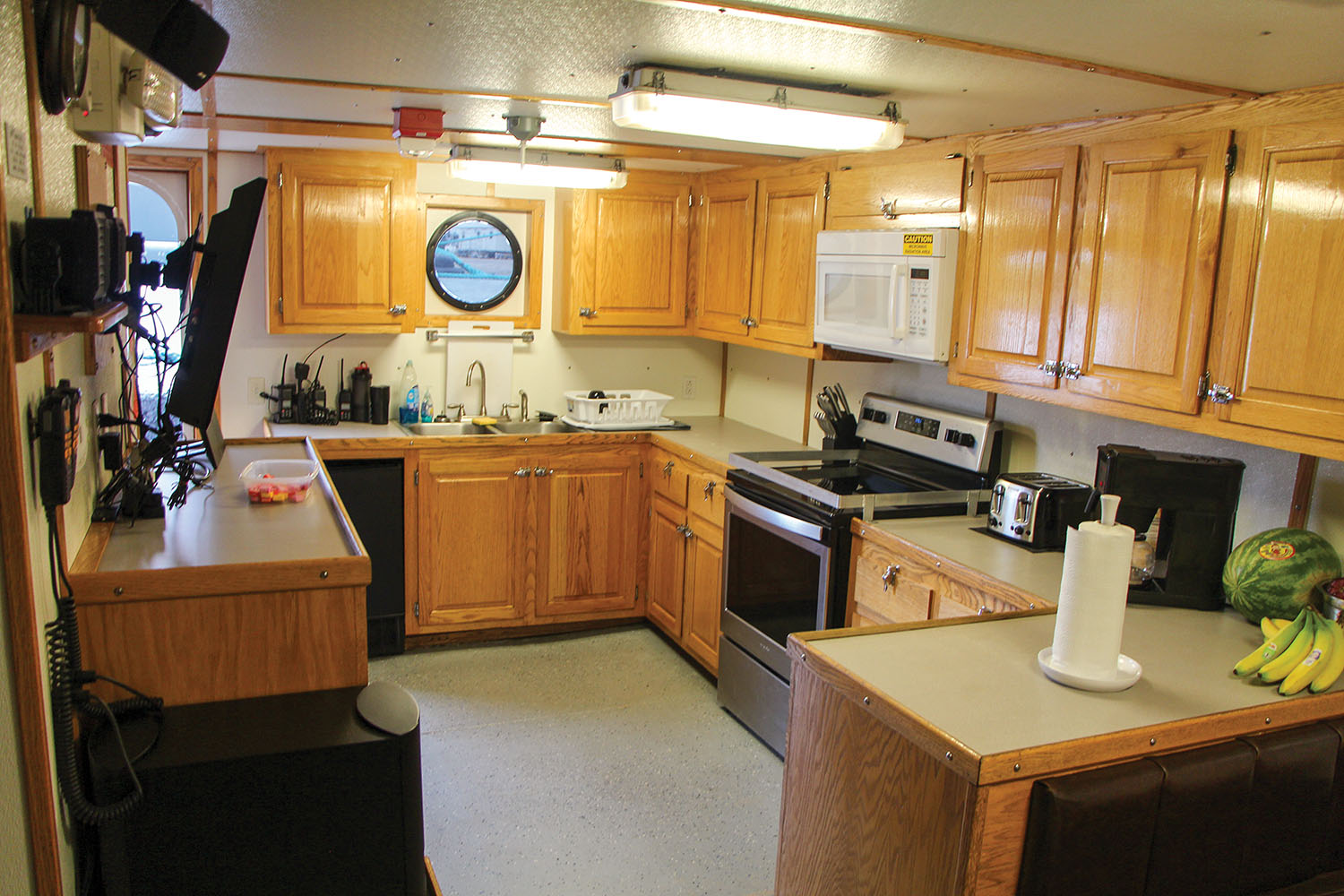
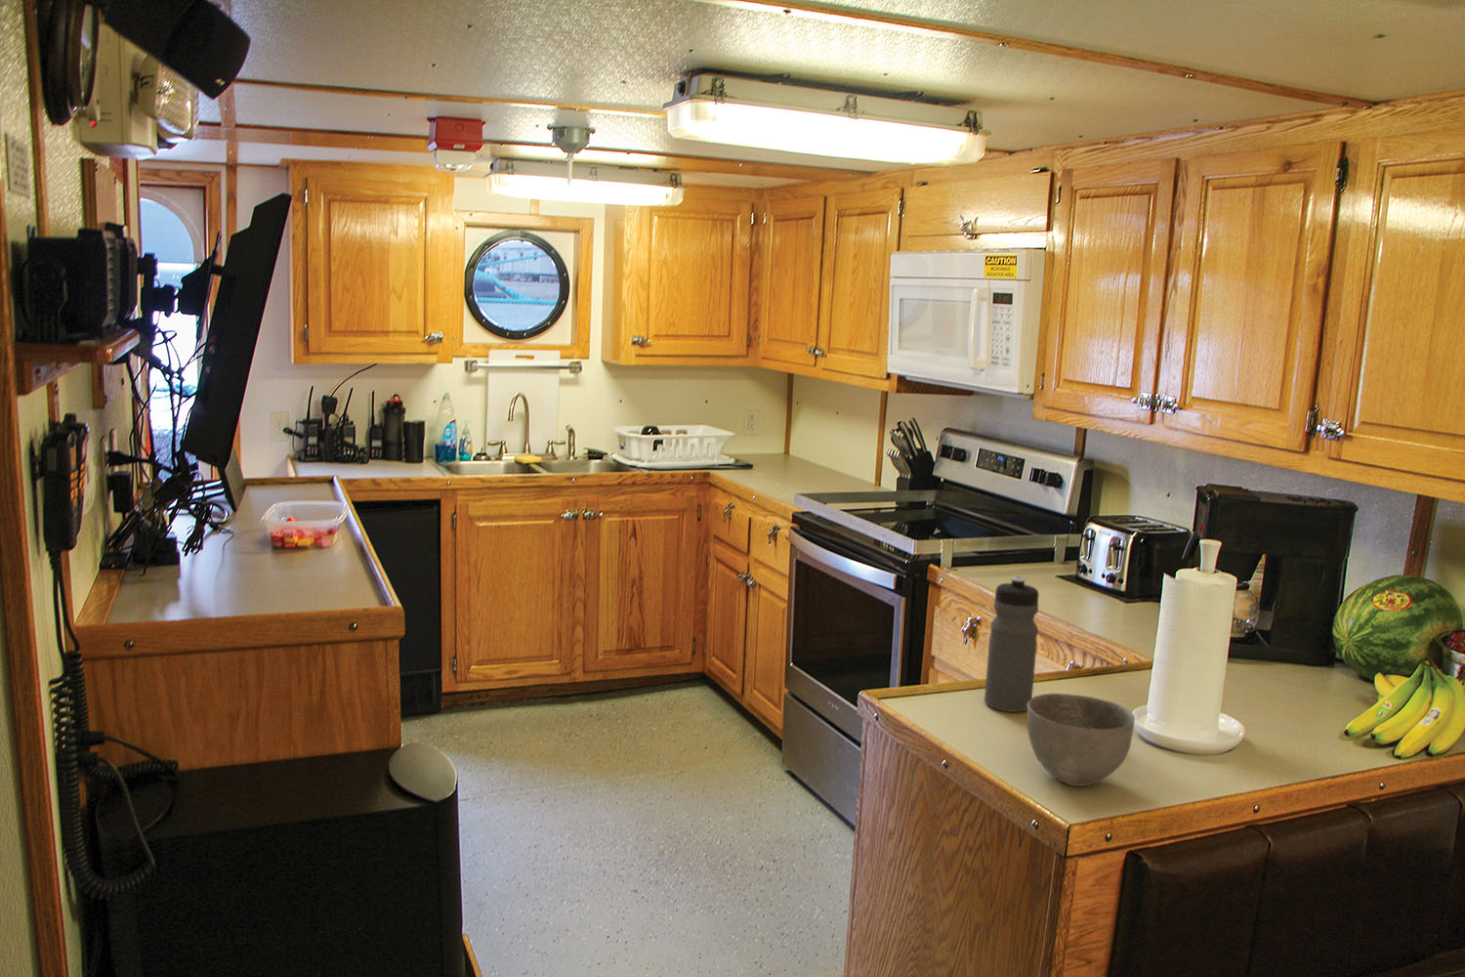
+ bowl [1027,692,1136,787]
+ water bottle [983,576,1040,713]
